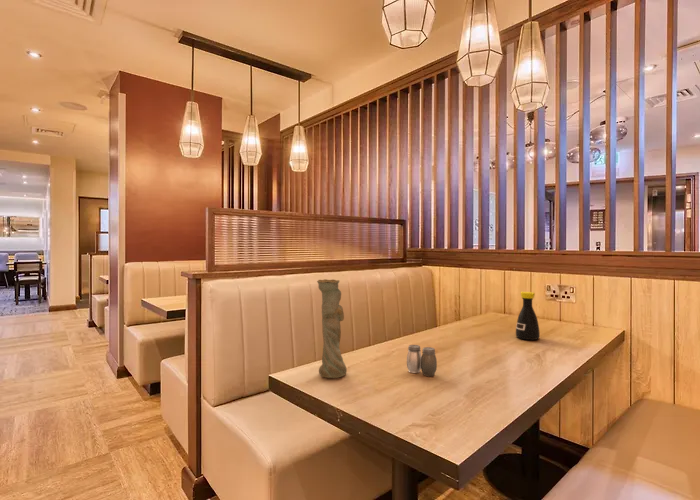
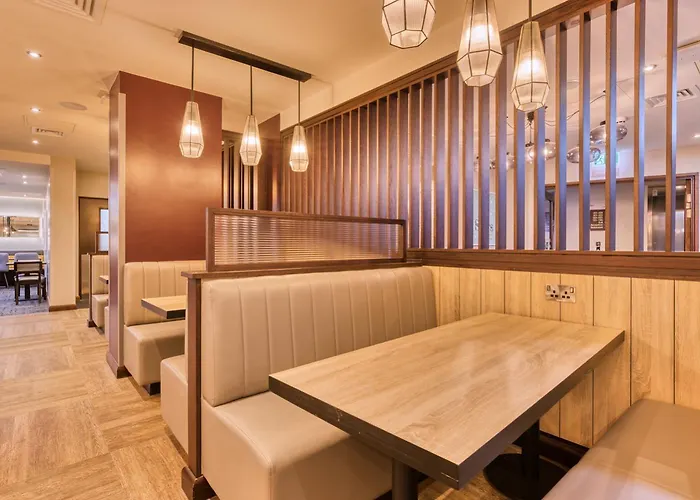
- vase [316,278,348,379]
- salt and pepper shaker [406,344,438,377]
- bottle [515,291,541,341]
